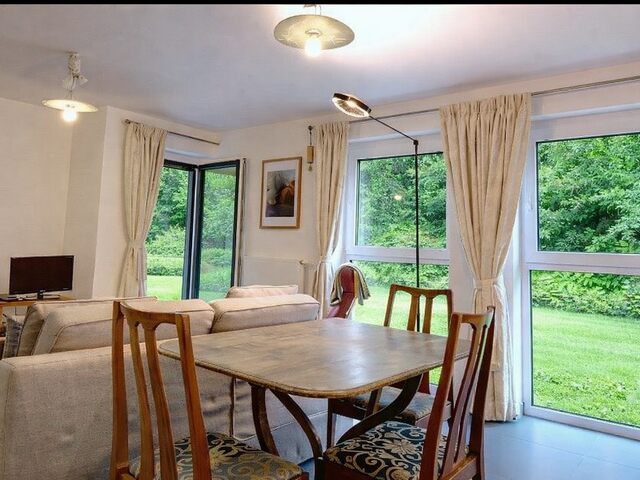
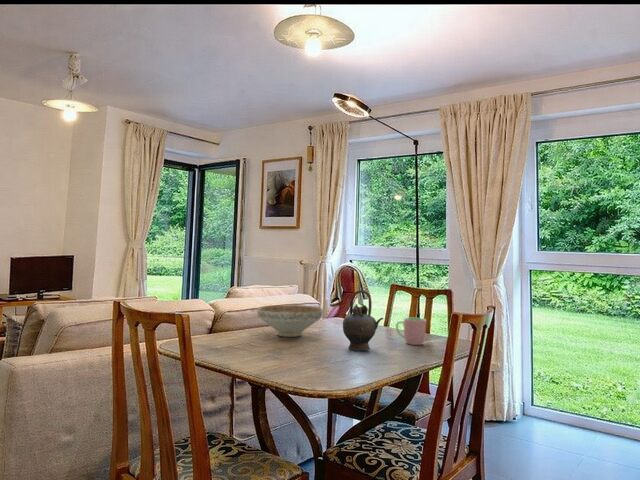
+ decorative bowl [256,304,324,338]
+ cup [395,317,427,346]
+ teapot [342,289,385,352]
